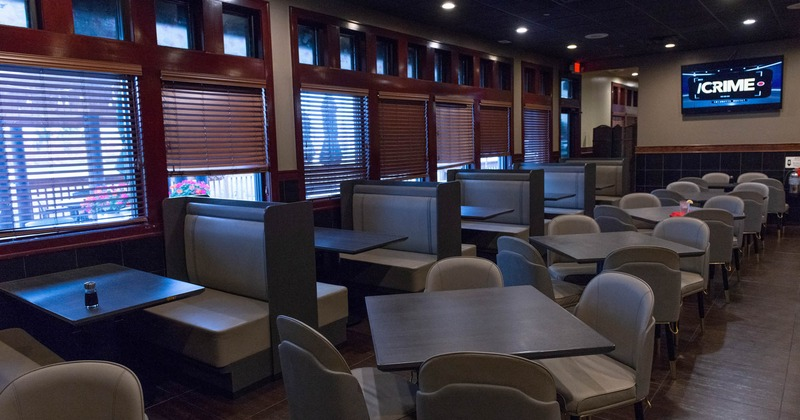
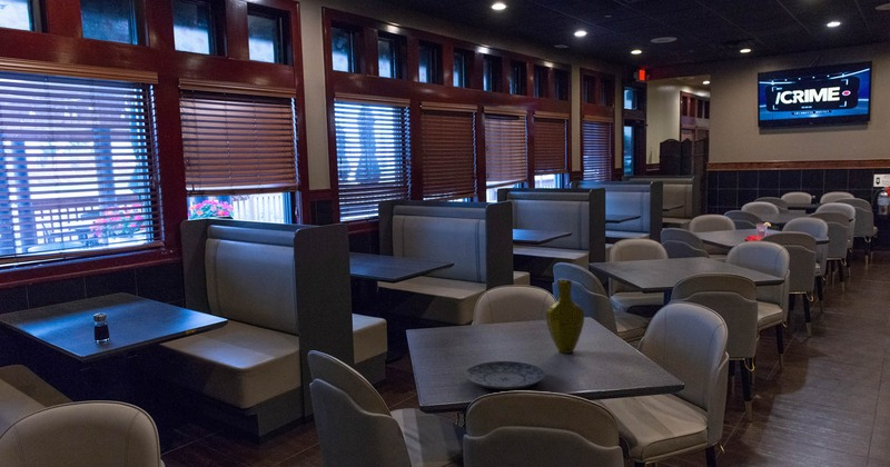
+ vase [545,279,585,355]
+ plate [463,359,546,390]
